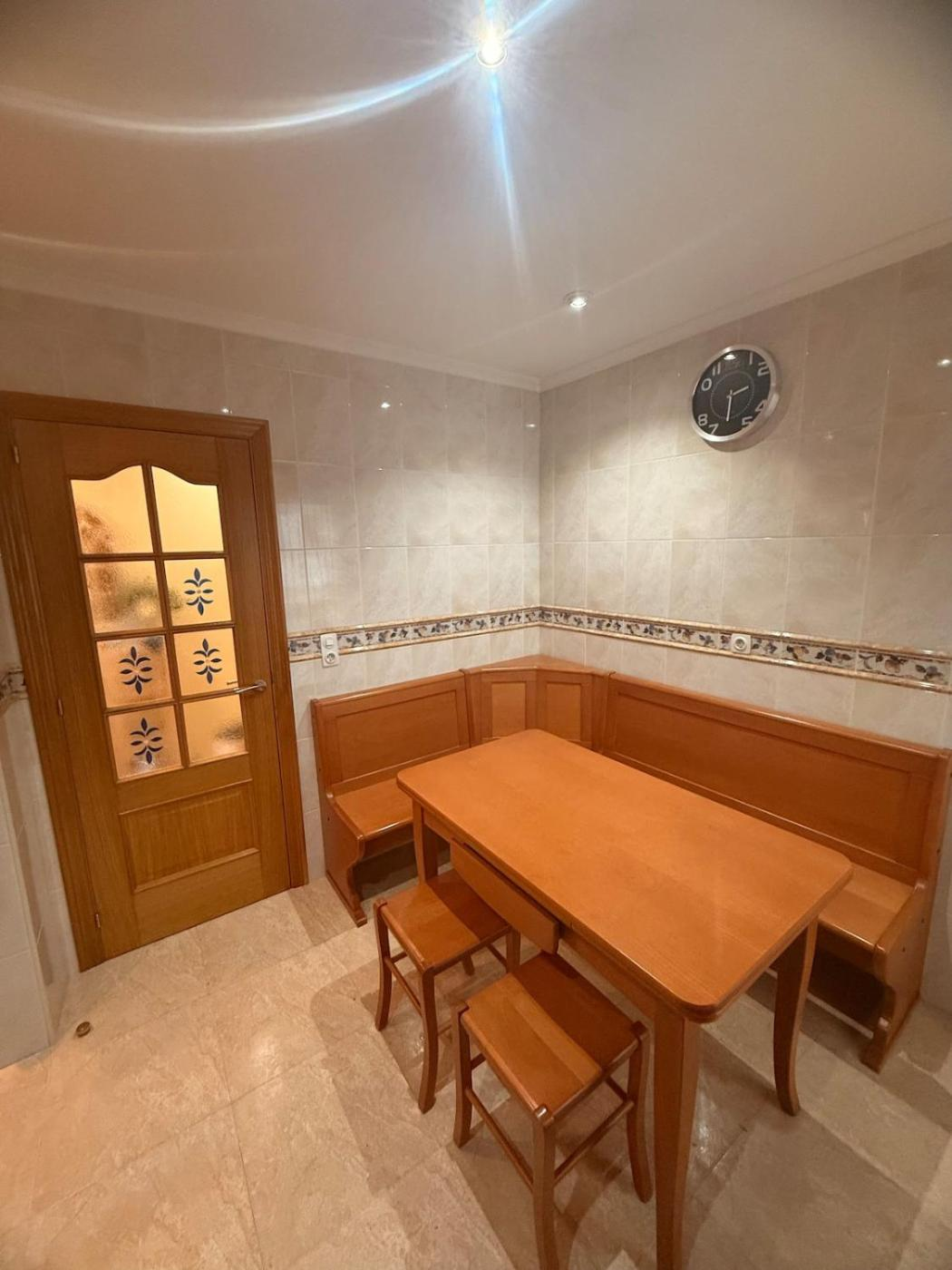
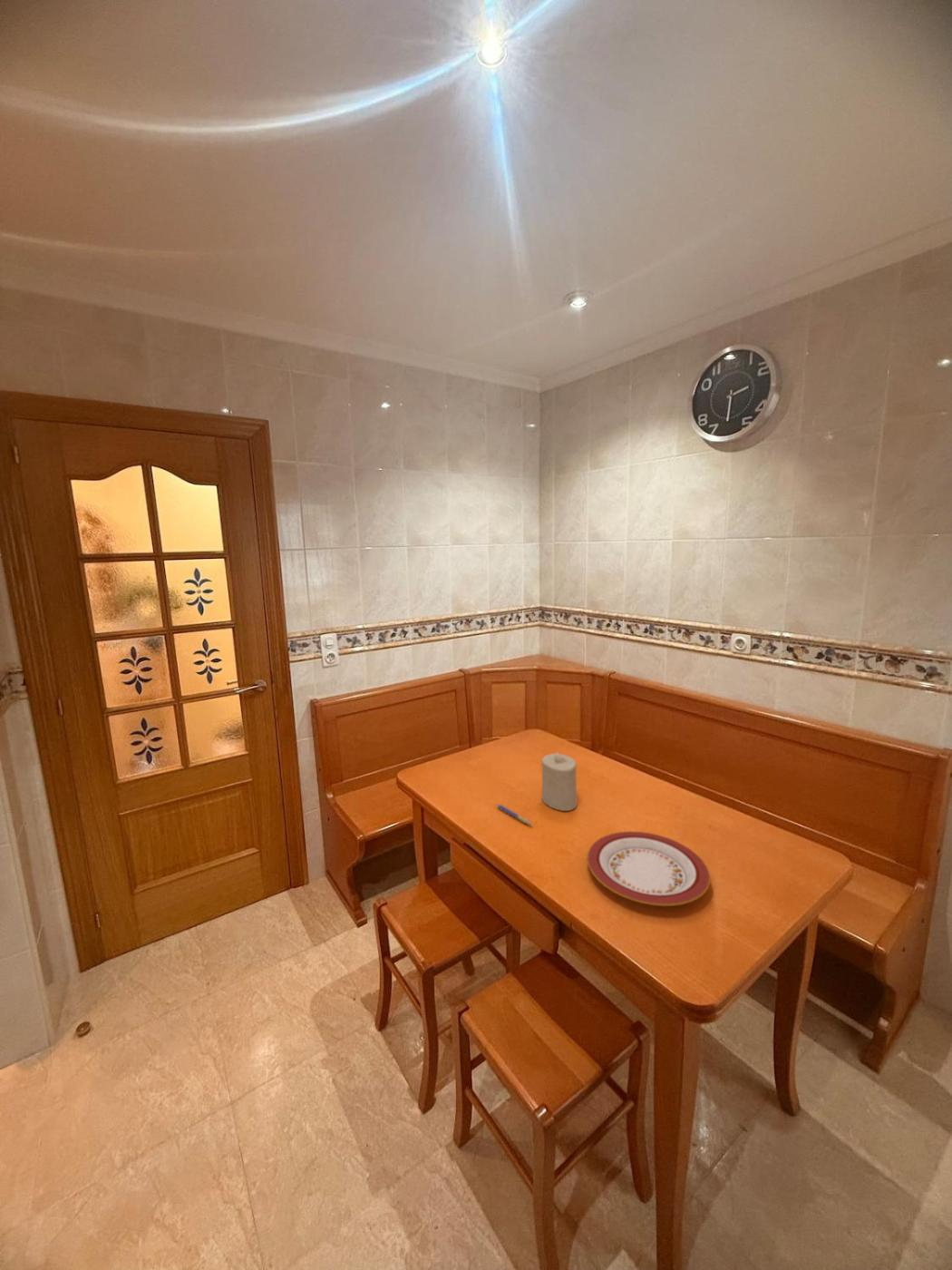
+ pen [496,803,534,826]
+ candle [541,751,578,812]
+ plate [587,831,711,907]
